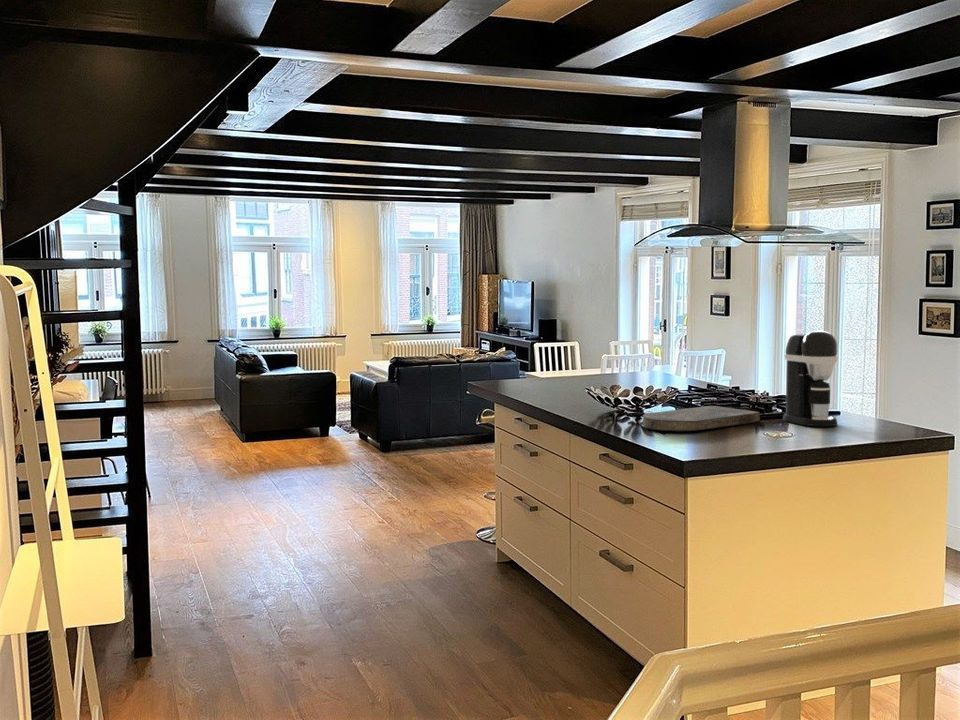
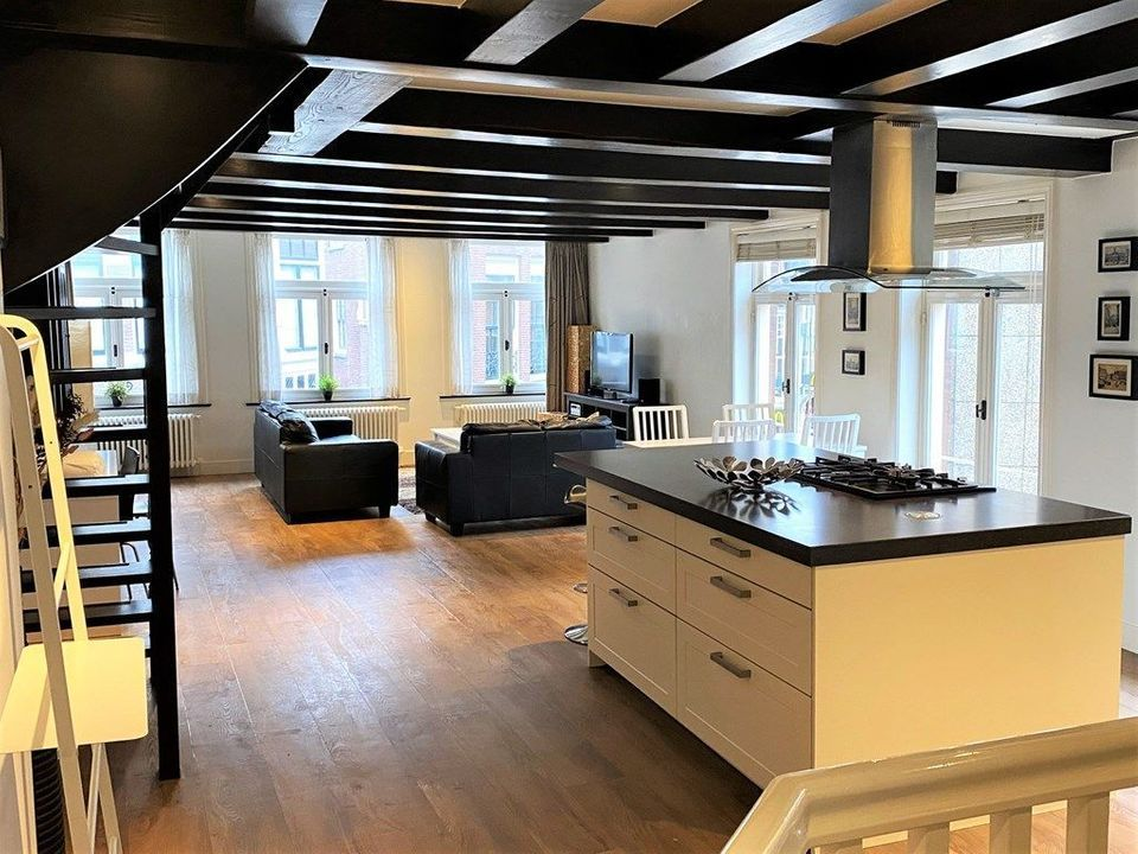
- cutting board [642,405,761,432]
- coffee maker [782,330,839,427]
